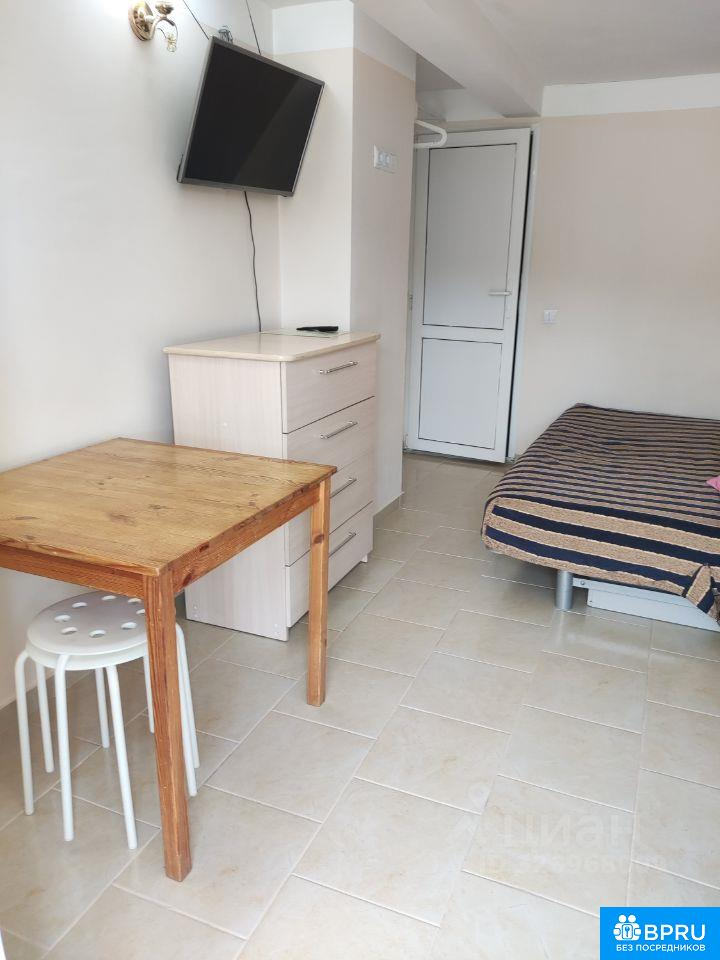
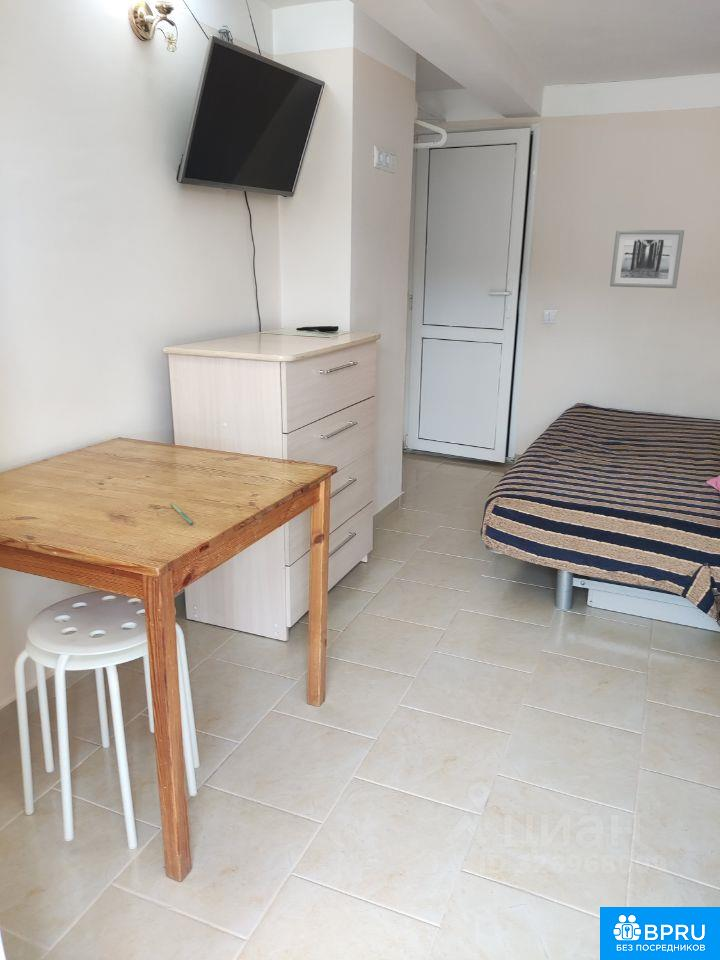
+ pen [169,501,195,526]
+ wall art [609,229,685,289]
